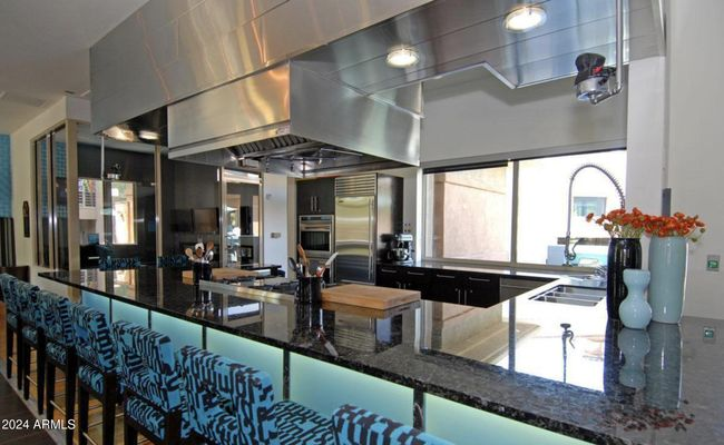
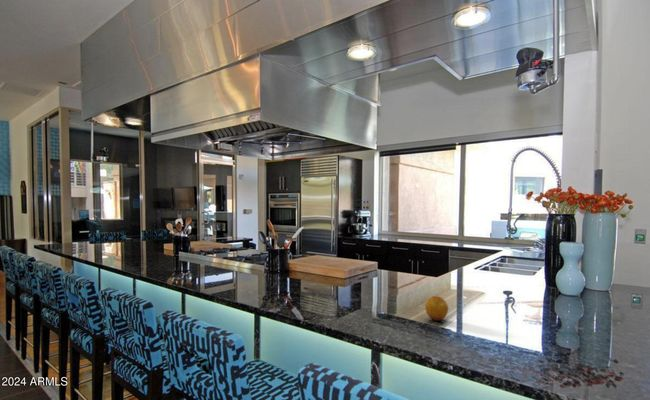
+ fruit [424,295,449,322]
